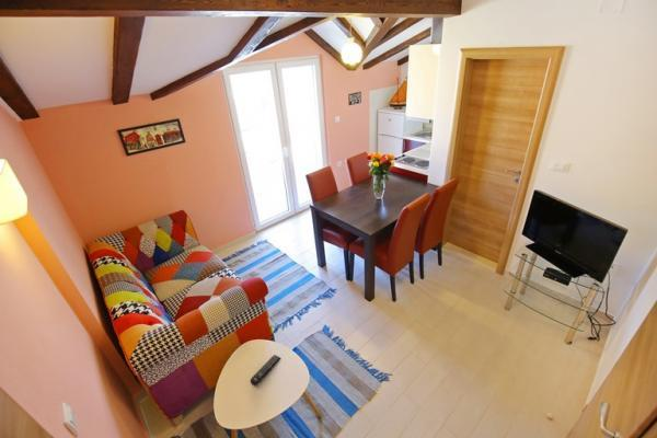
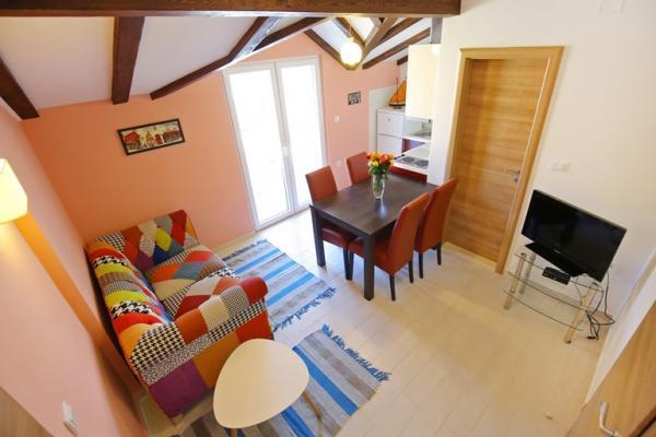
- remote control [250,354,281,387]
